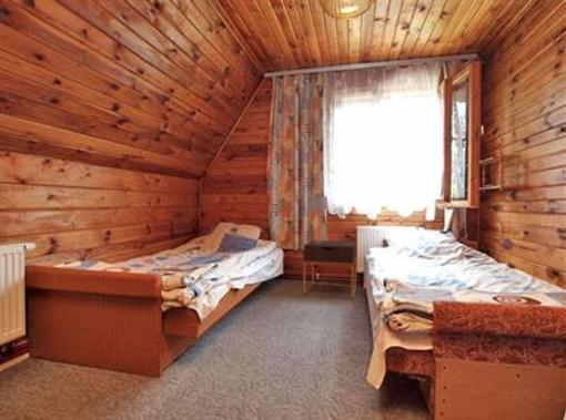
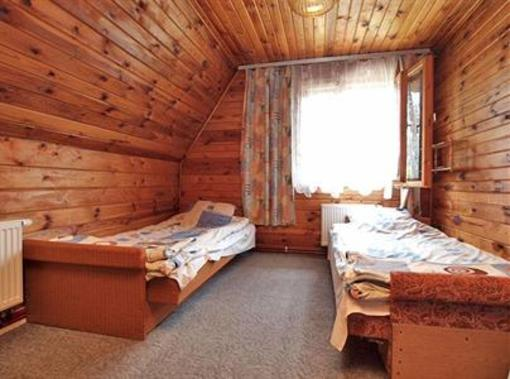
- nightstand [303,239,357,298]
- table lamp [307,195,330,243]
